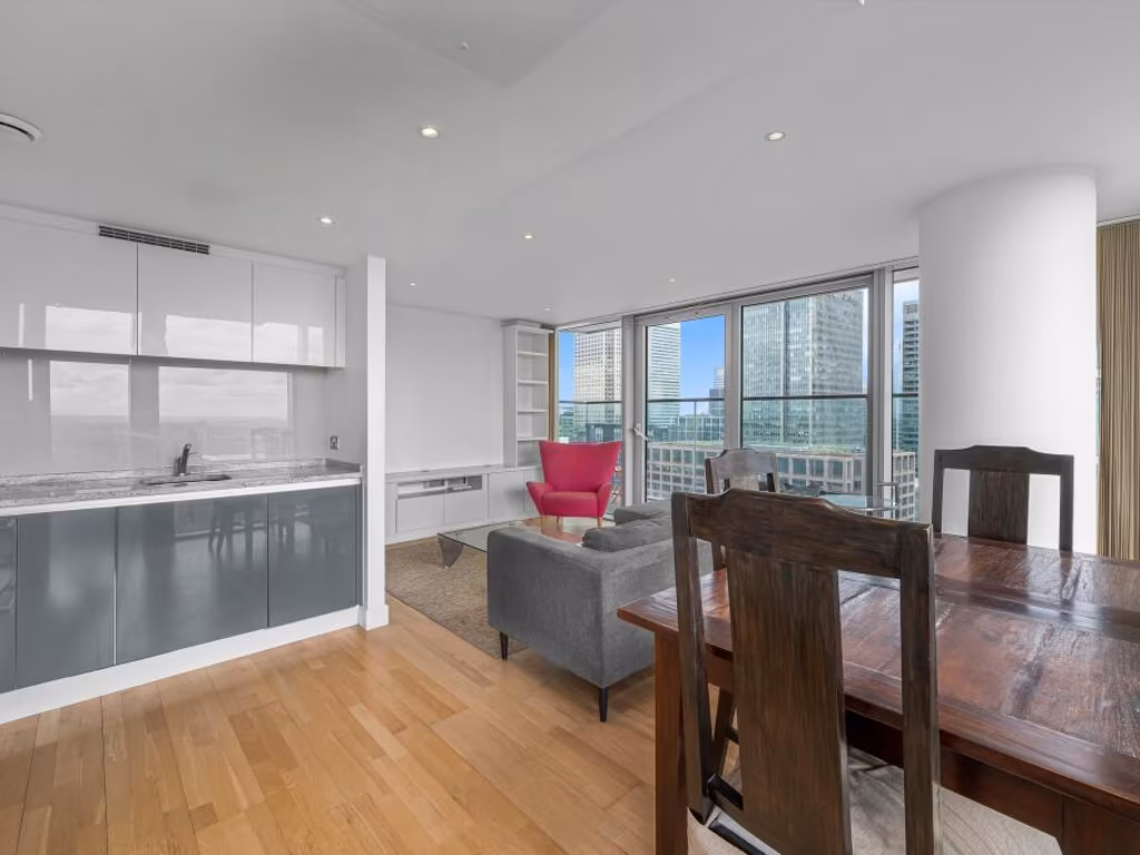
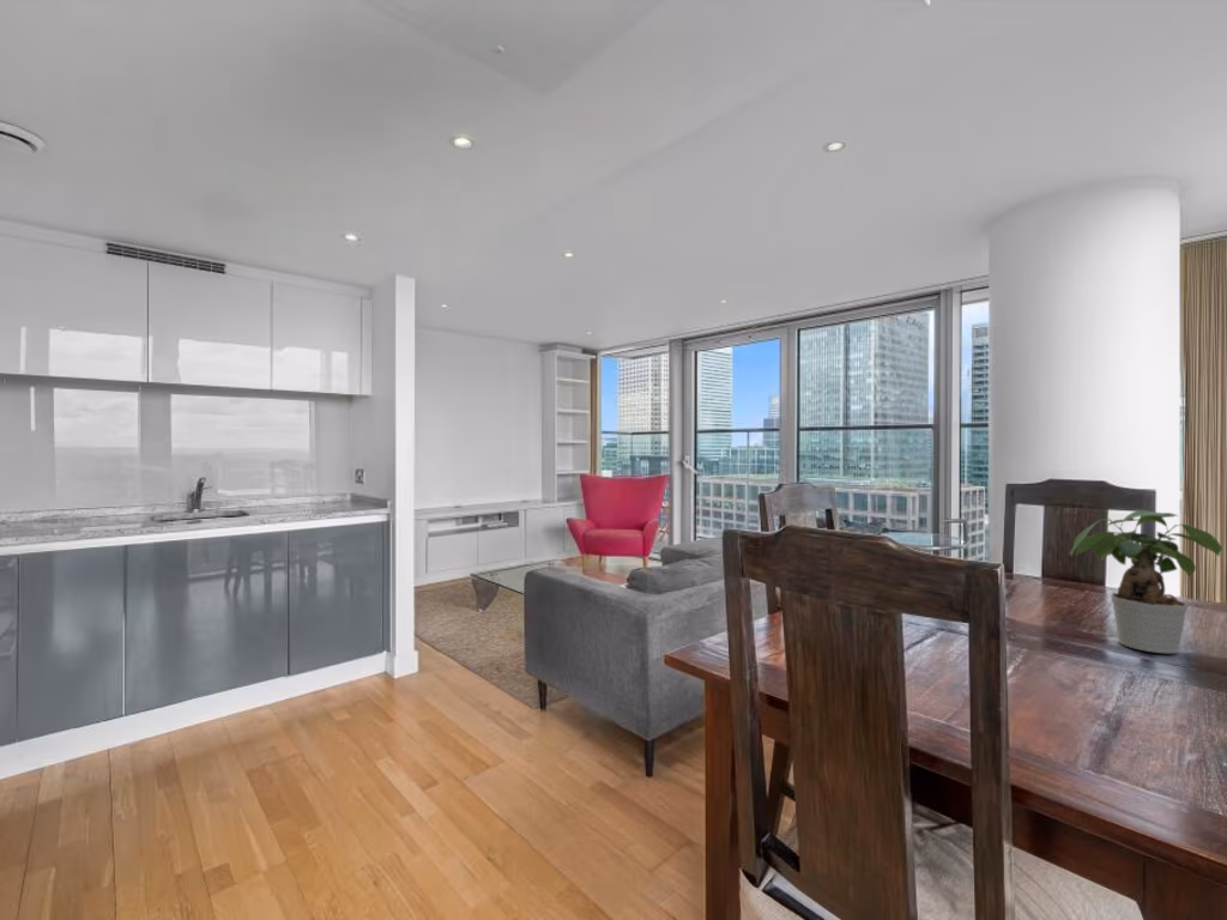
+ potted plant [1069,509,1223,654]
